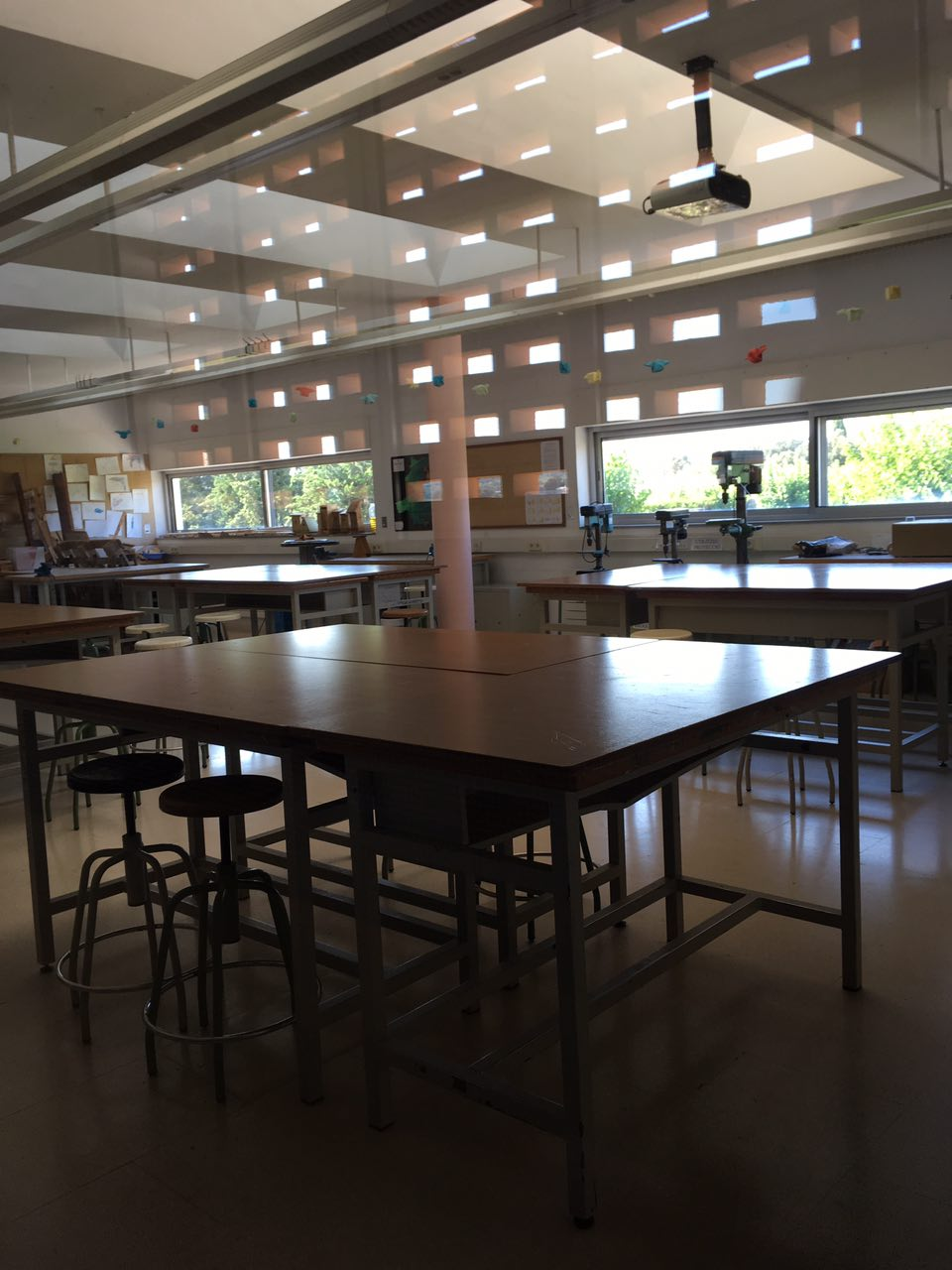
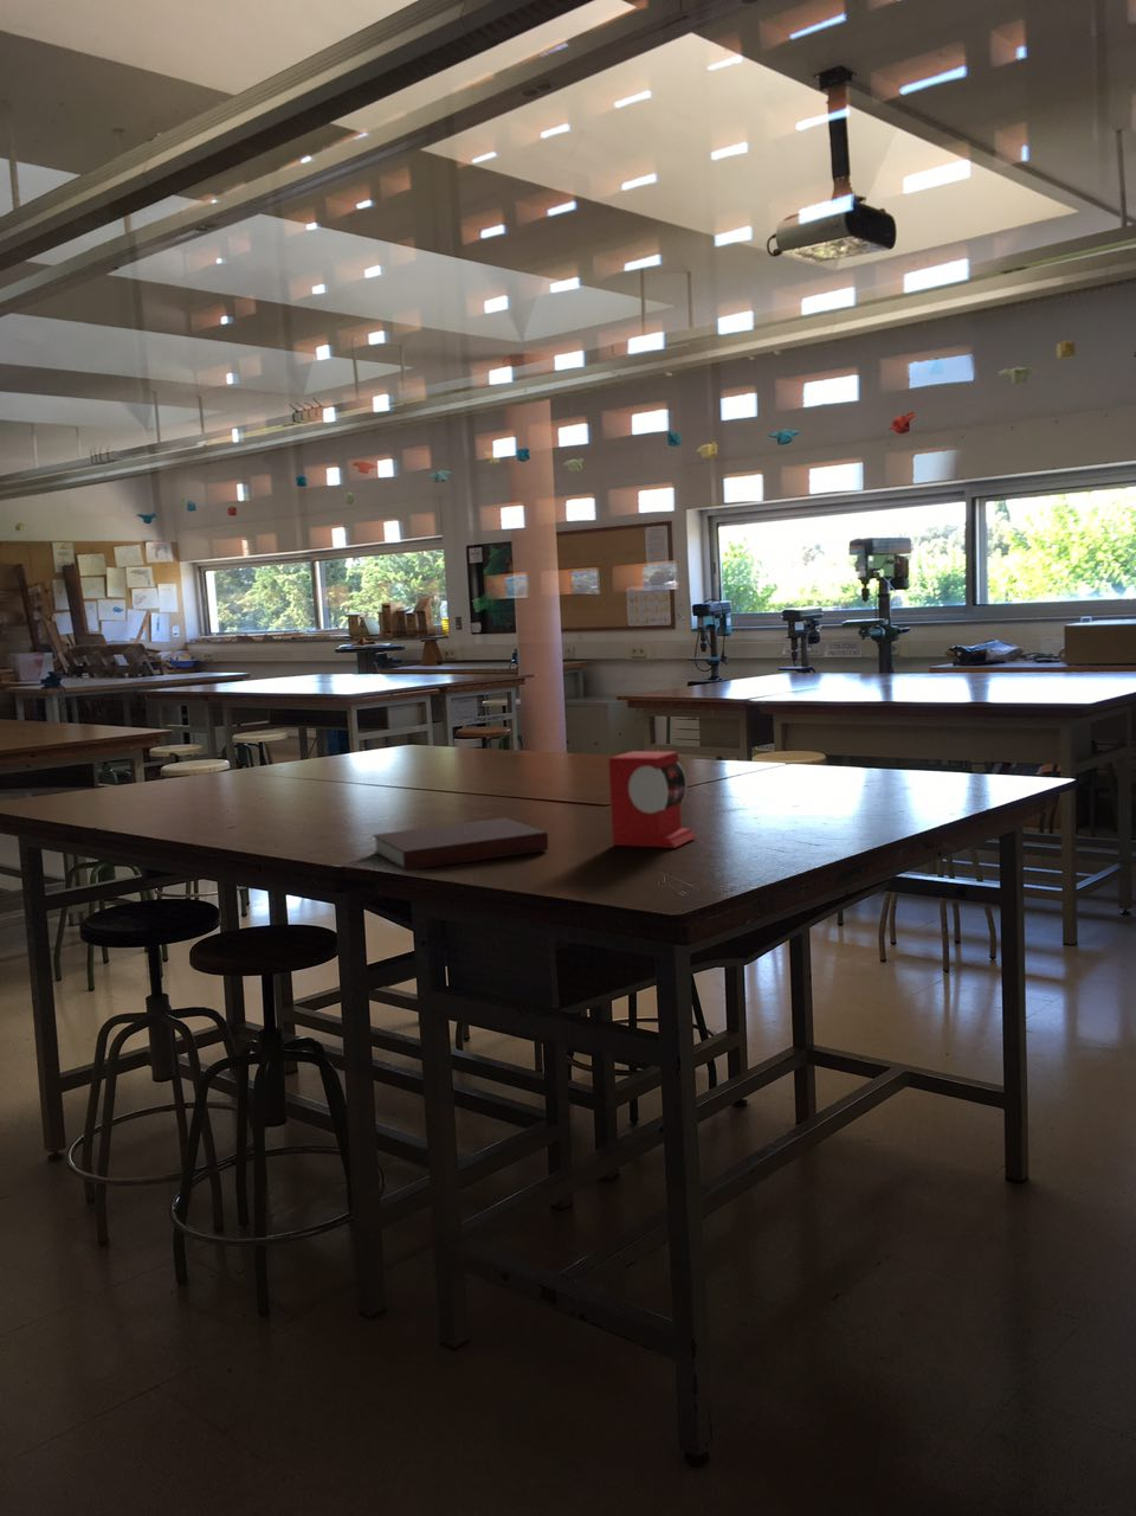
+ tape dispenser [607,750,697,849]
+ notebook [371,818,549,871]
